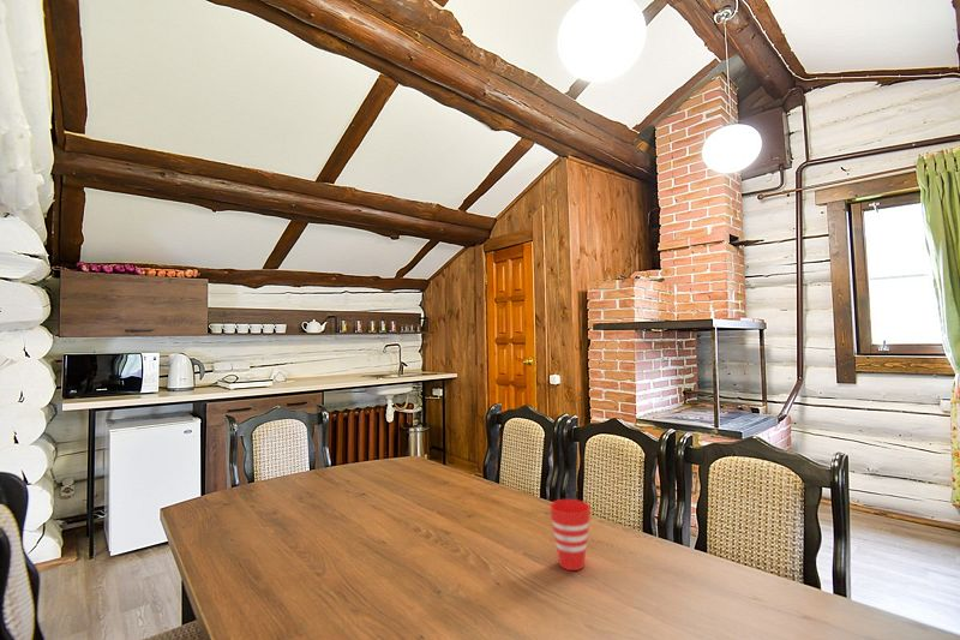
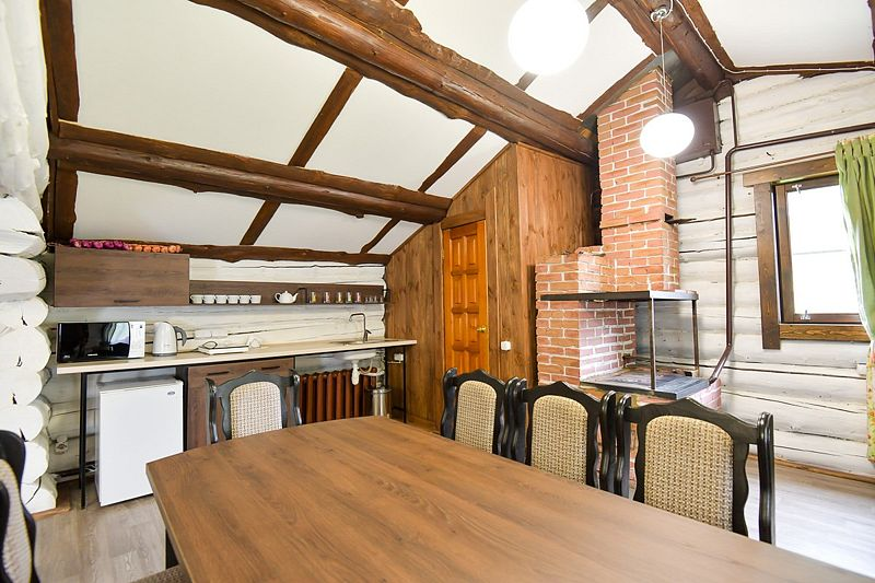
- cup [548,498,592,572]
